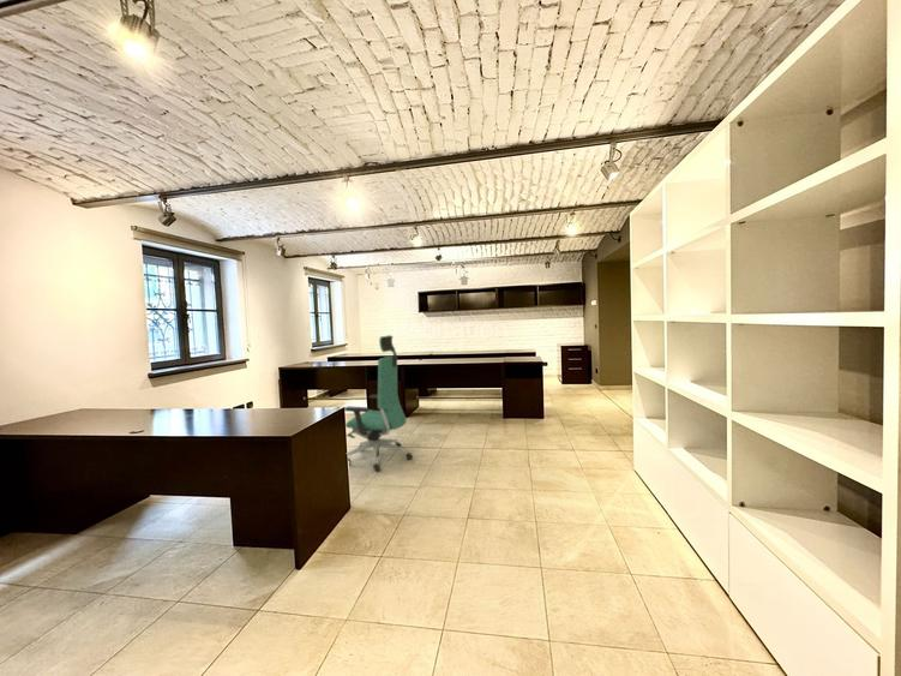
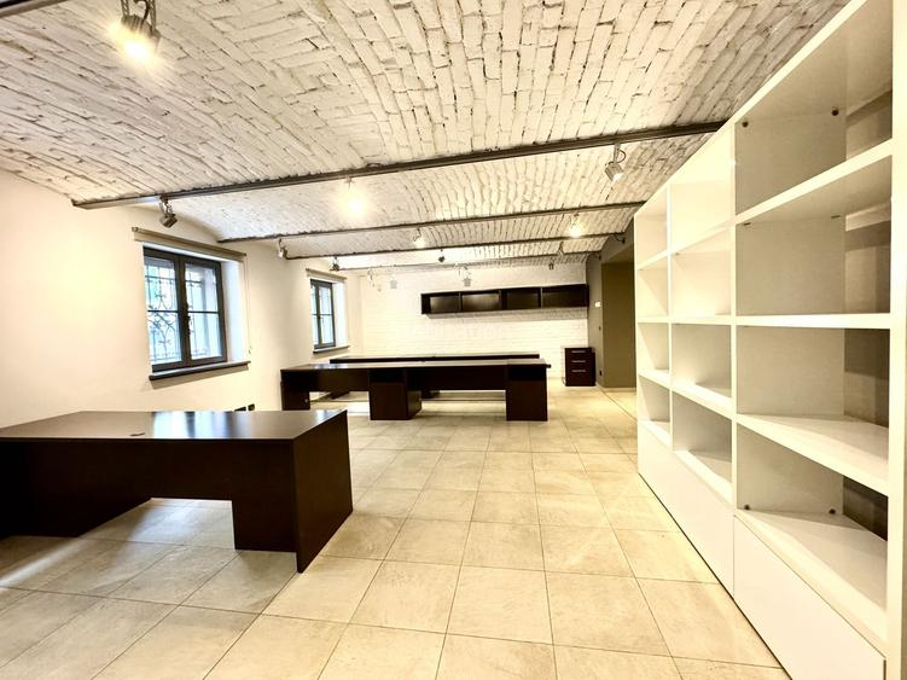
- chair [344,334,414,473]
